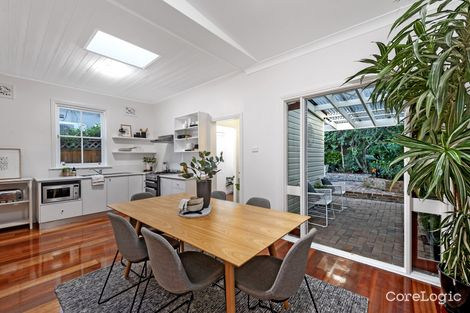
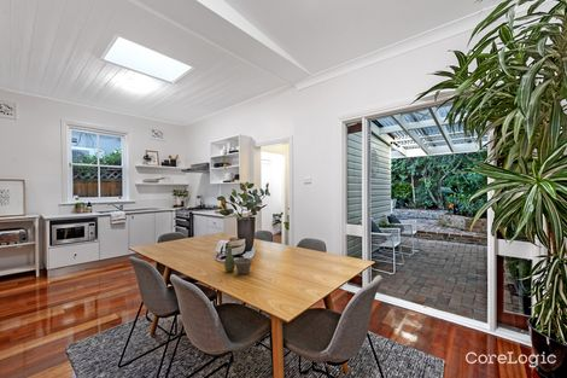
+ vase [223,246,253,277]
